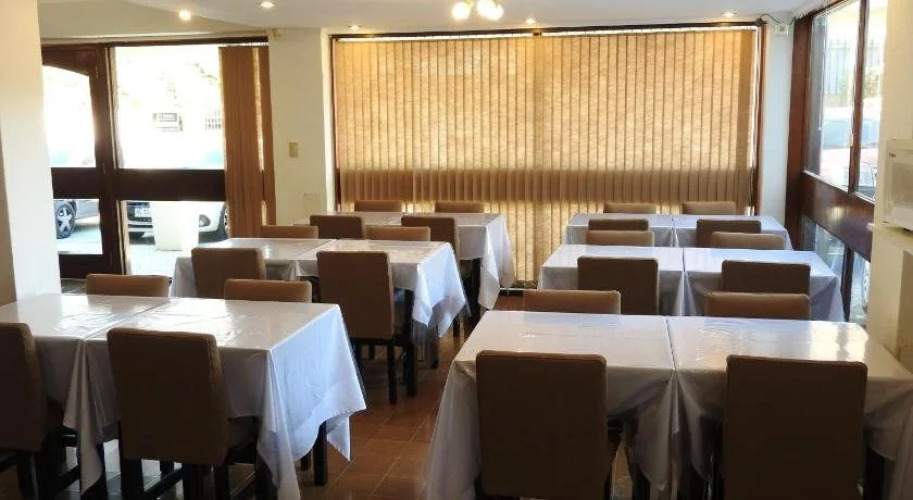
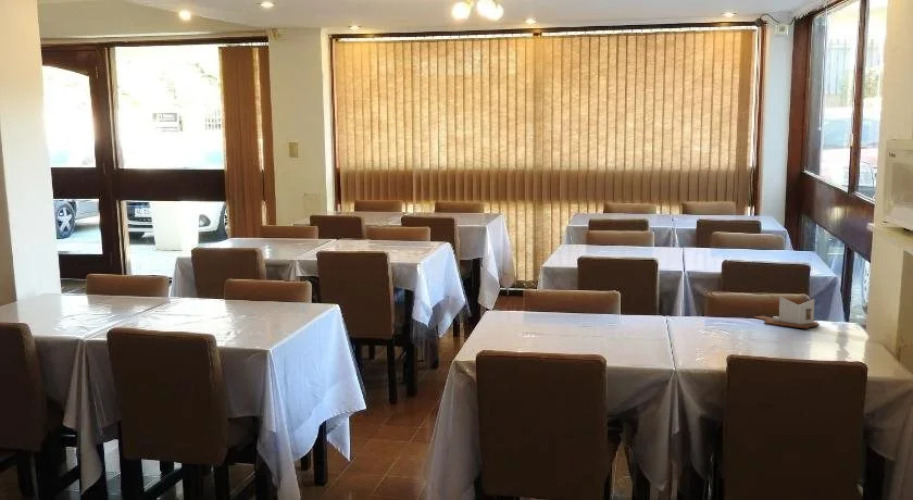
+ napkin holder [752,296,821,330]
